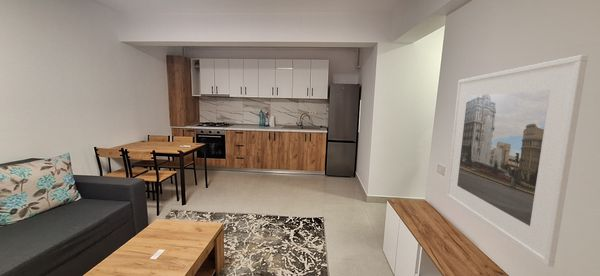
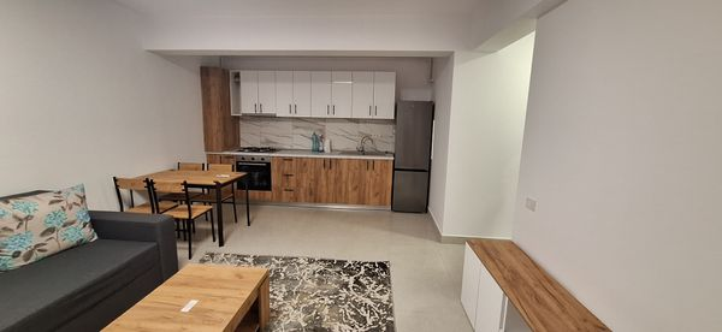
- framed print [445,54,589,268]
